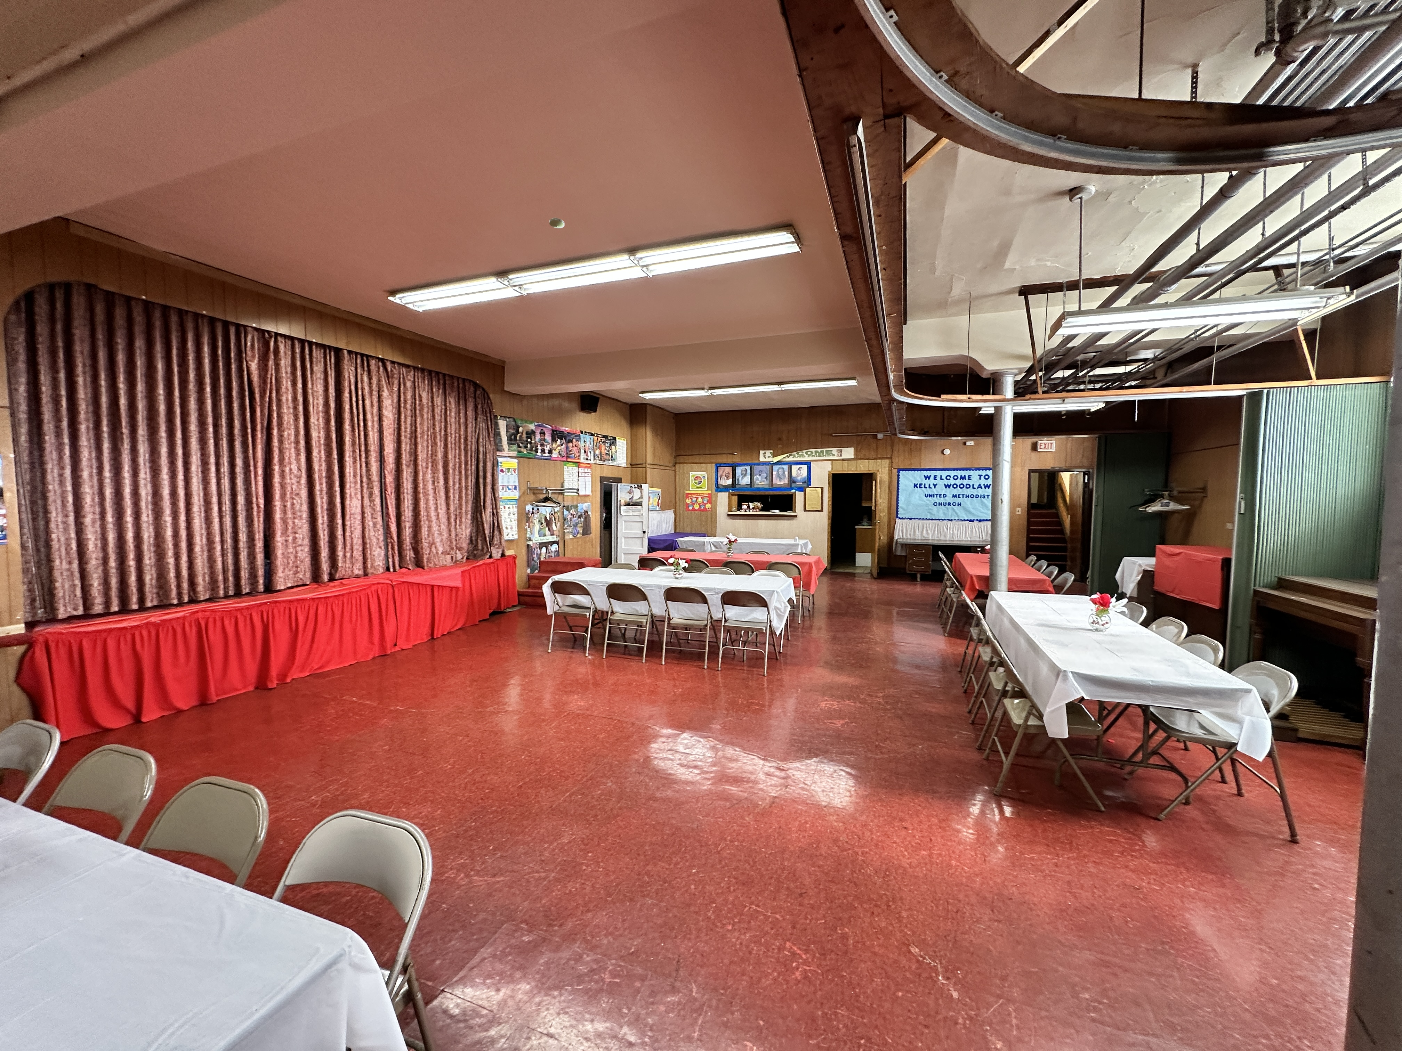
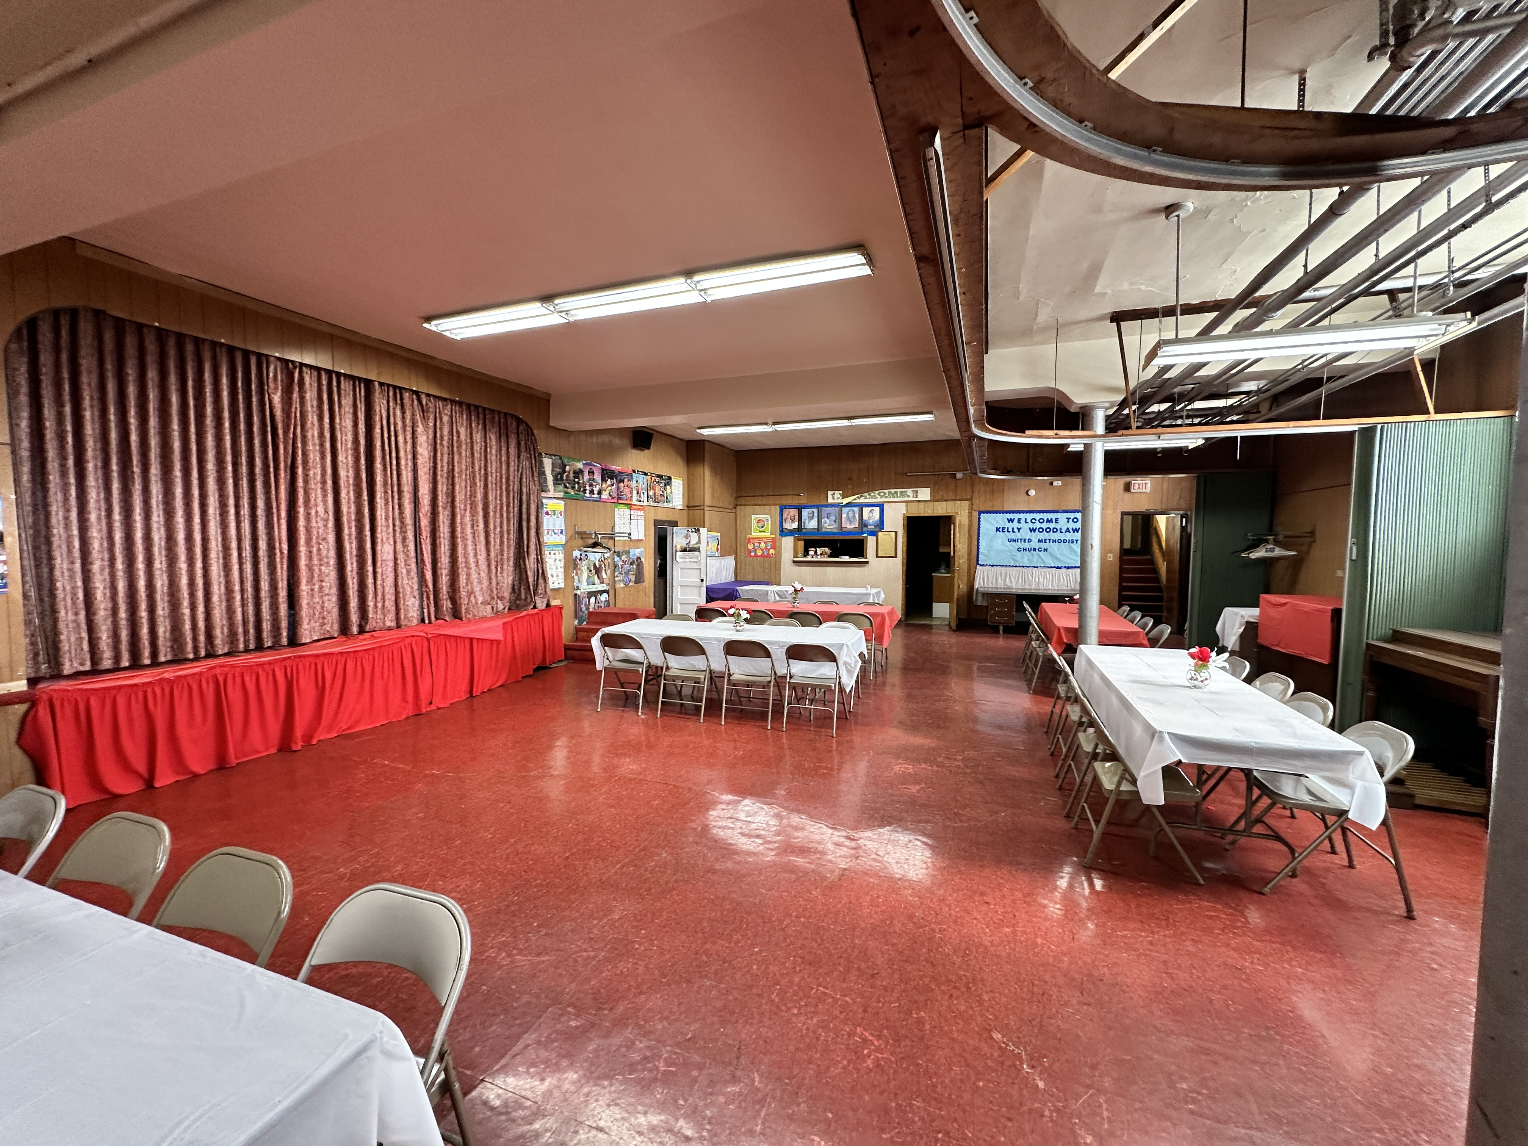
- smoke detector [549,217,565,229]
